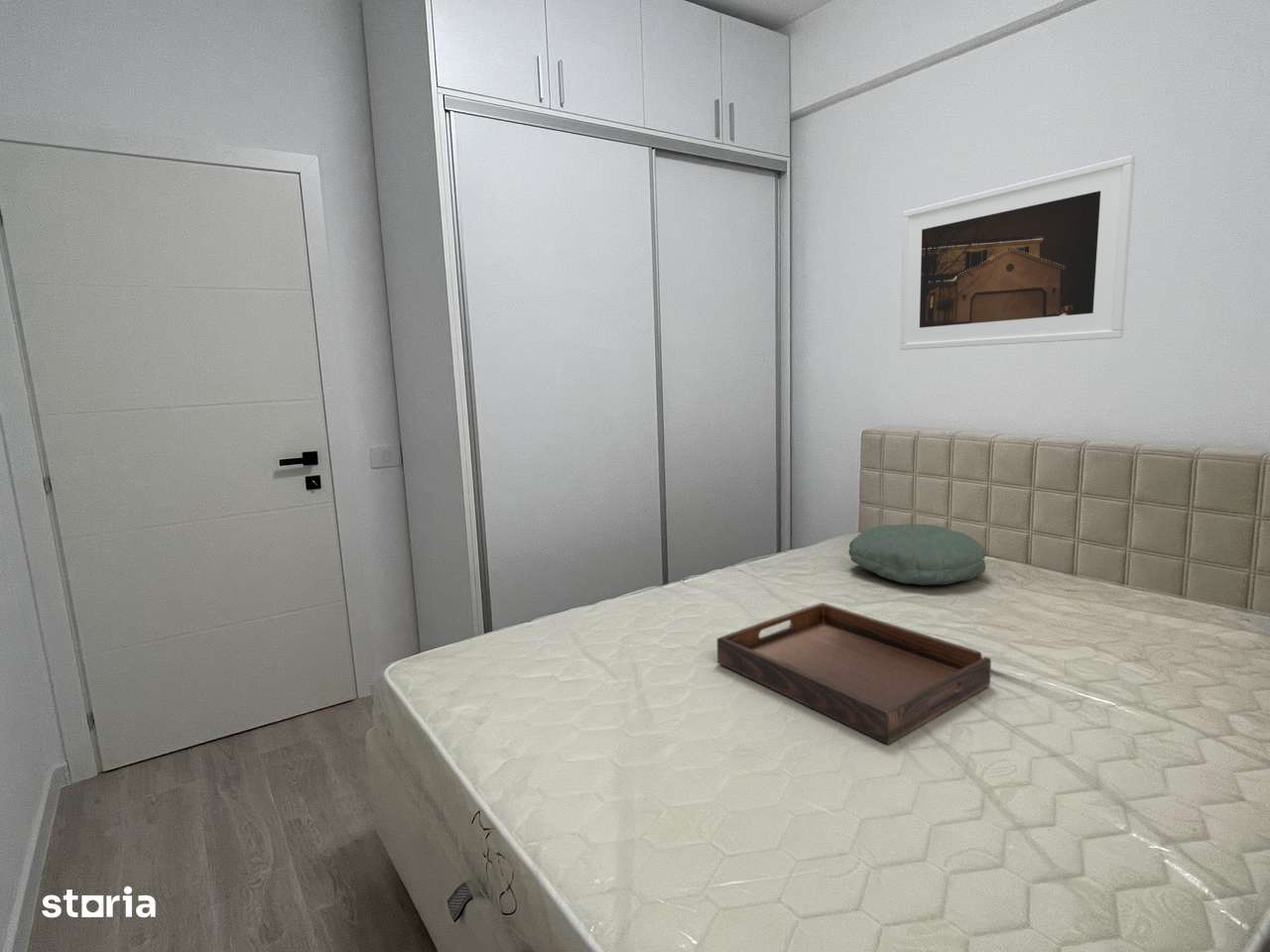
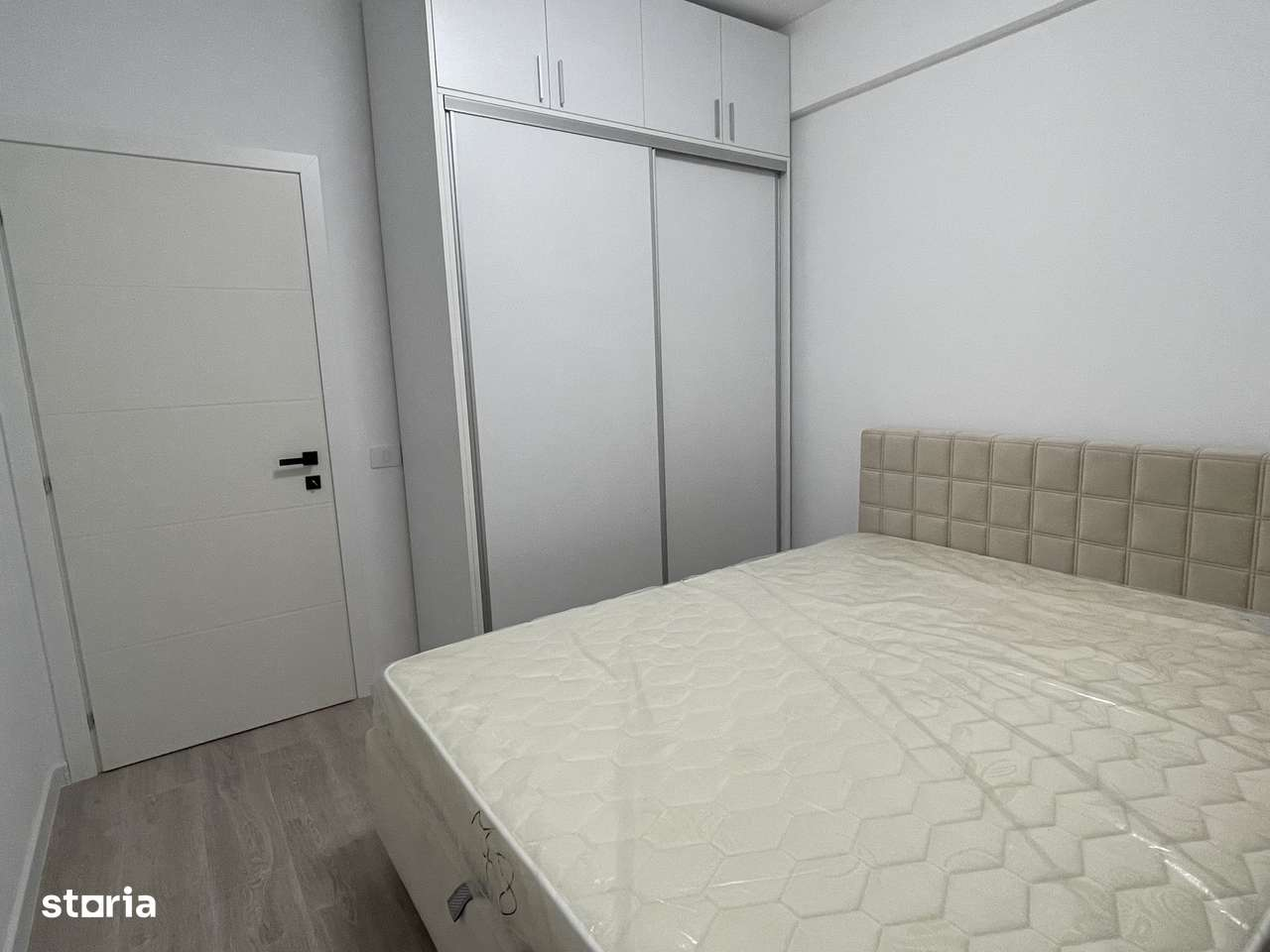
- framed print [899,155,1136,351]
- serving tray [716,602,992,745]
- pillow [848,523,986,586]
